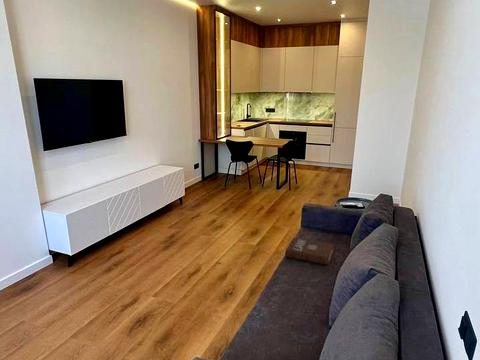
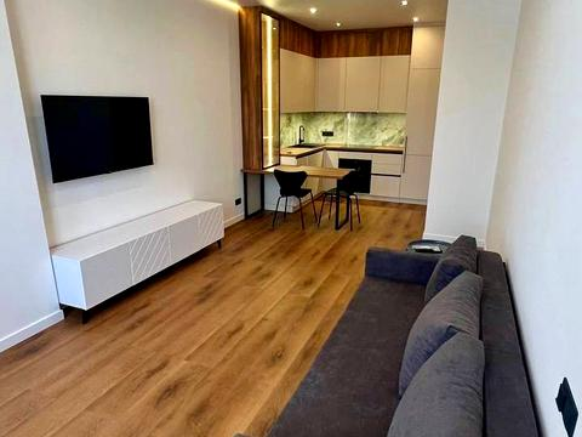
- book [284,236,335,266]
